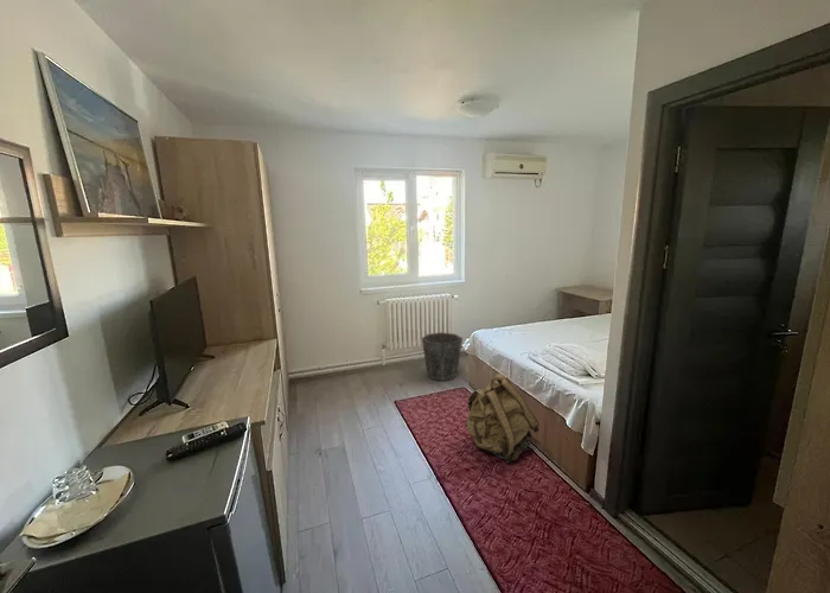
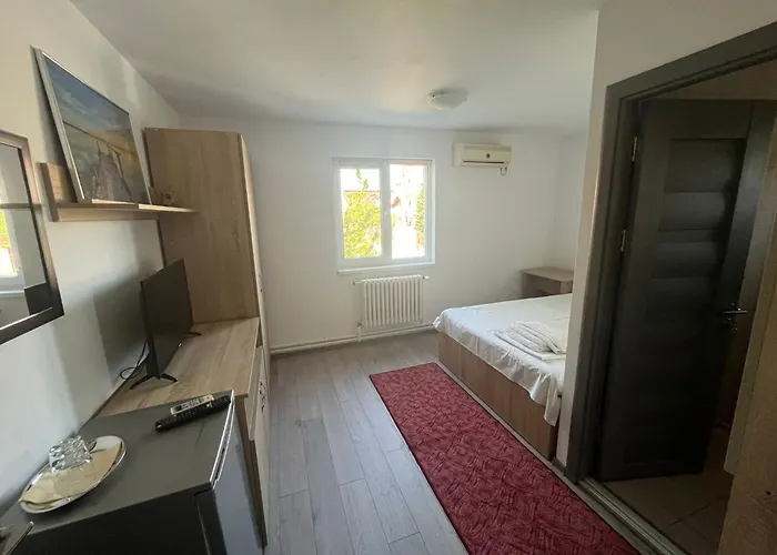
- waste bin [421,331,464,382]
- backpack [464,372,541,464]
